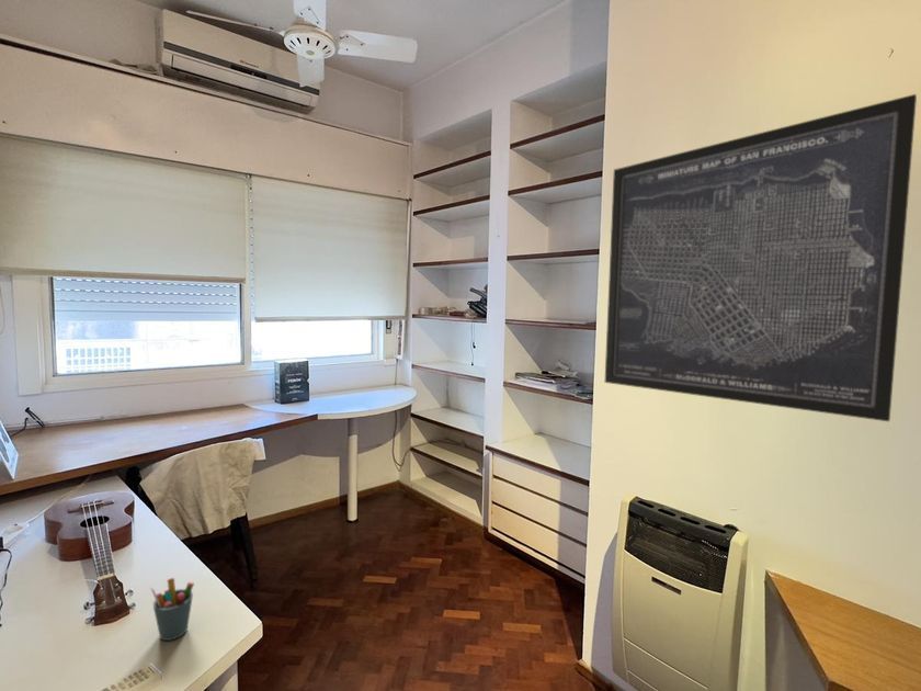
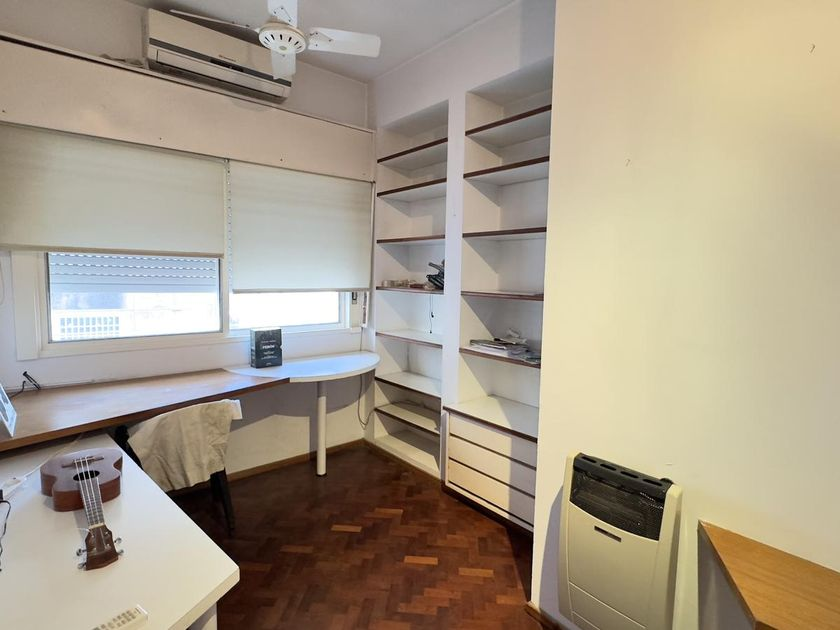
- pen holder [150,577,195,642]
- wall art [604,93,918,422]
